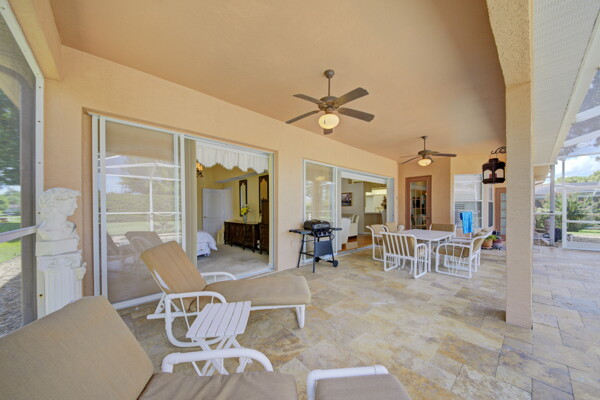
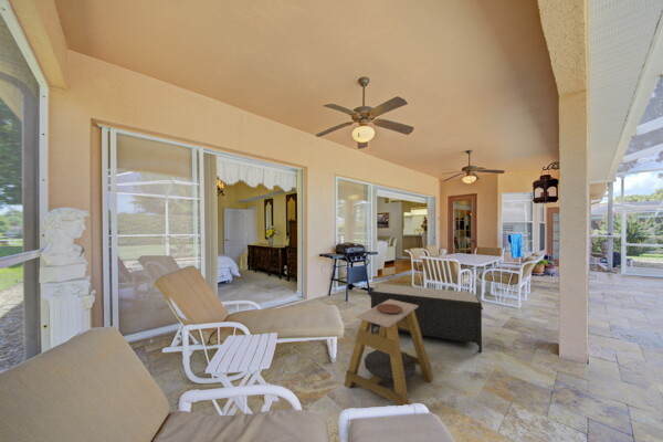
+ bench [369,283,484,354]
+ side table [343,299,434,407]
